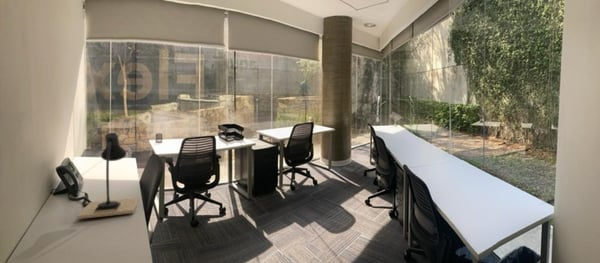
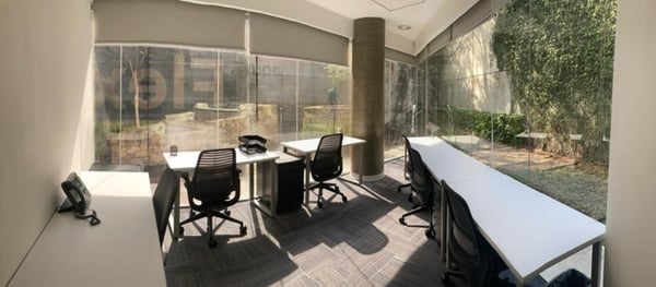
- desk lamp [76,132,139,220]
